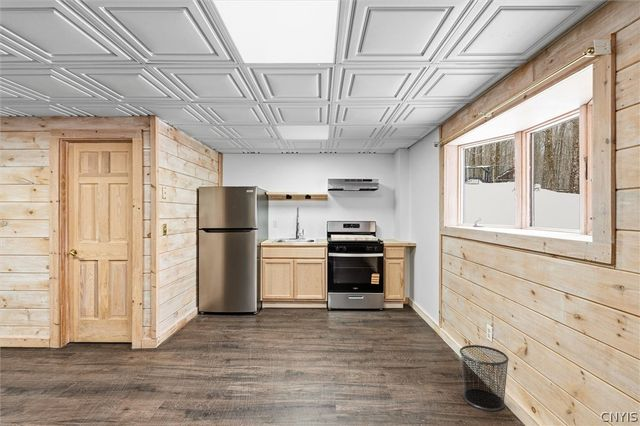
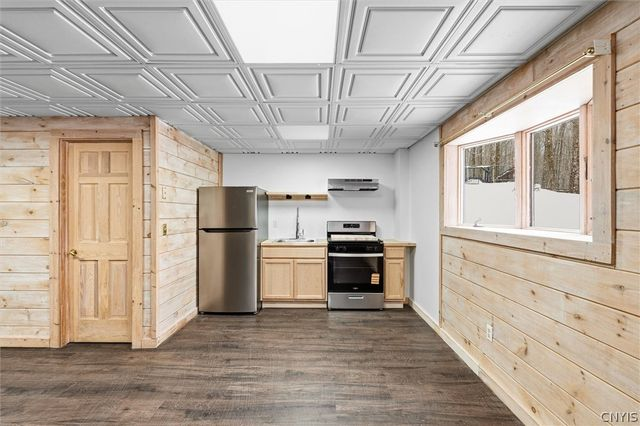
- waste bin [459,344,510,412]
